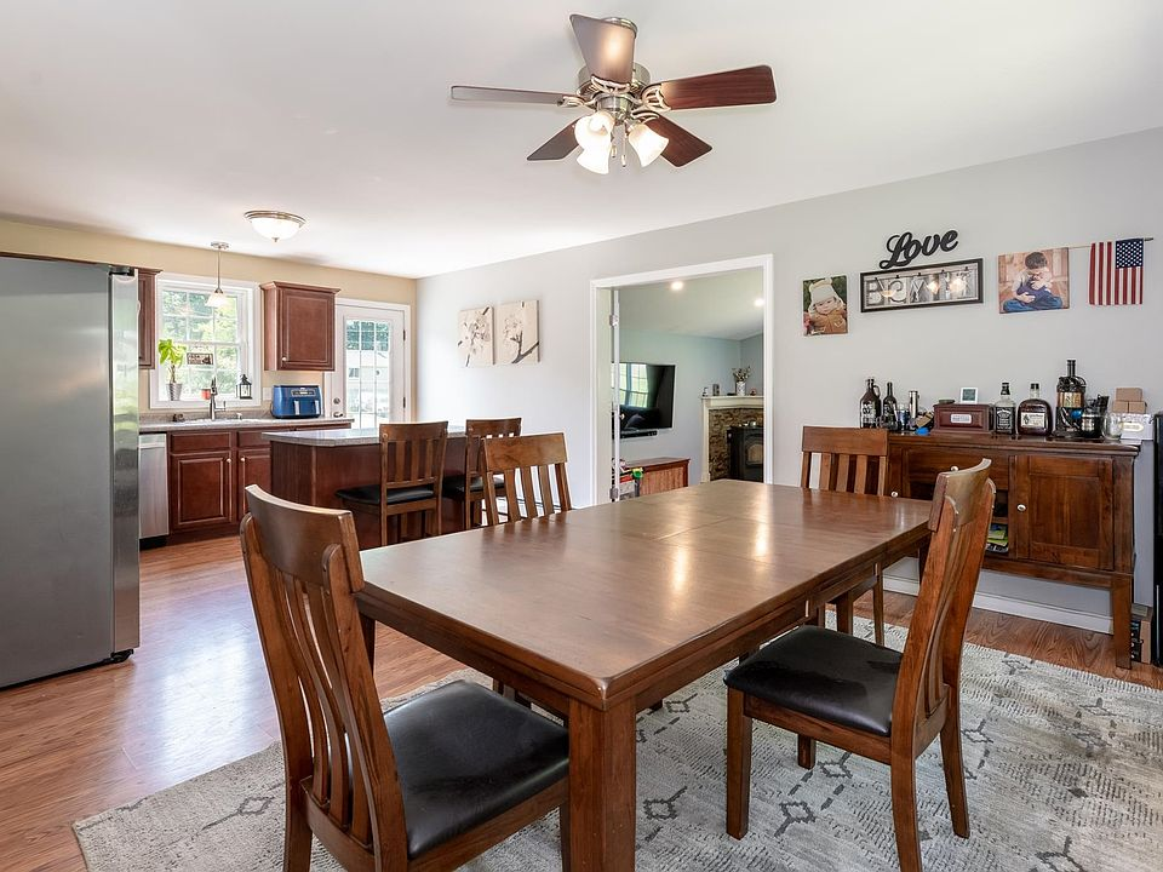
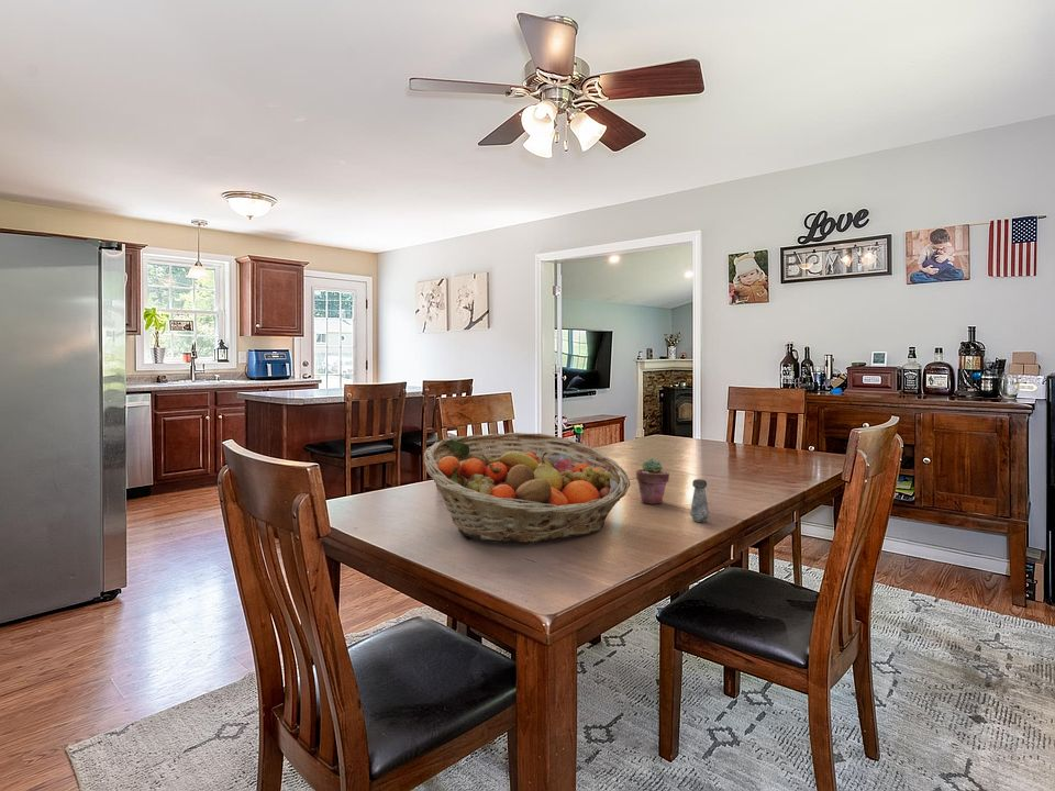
+ potted succulent [635,457,670,505]
+ salt shaker [689,478,710,523]
+ fruit basket [423,432,631,545]
